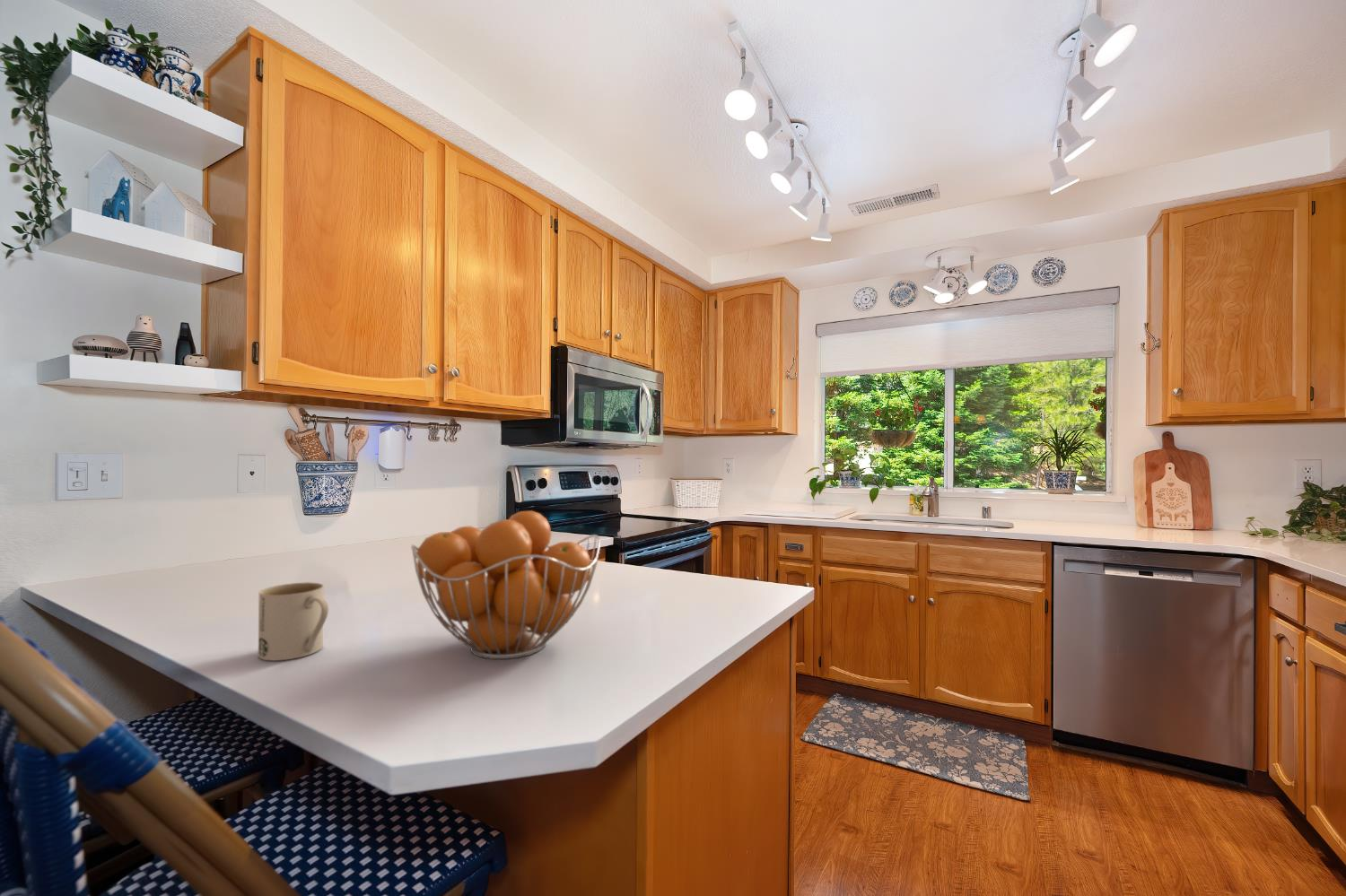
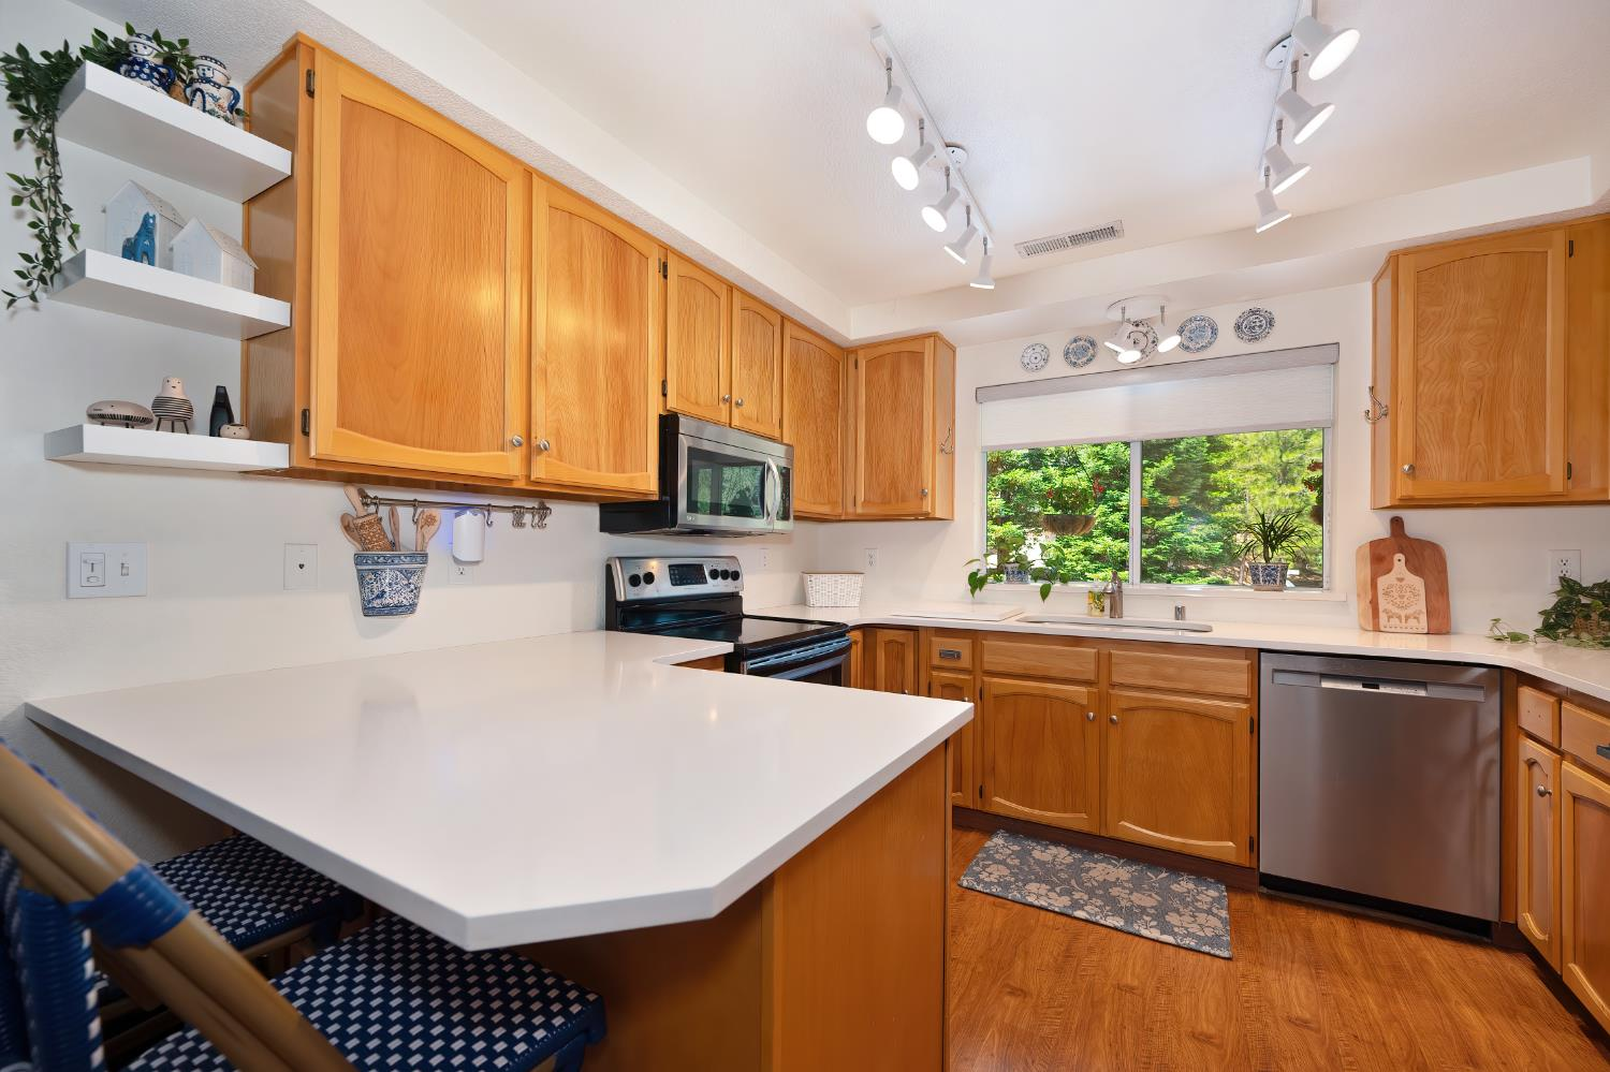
- mug [258,581,329,661]
- fruit basket [410,509,601,660]
